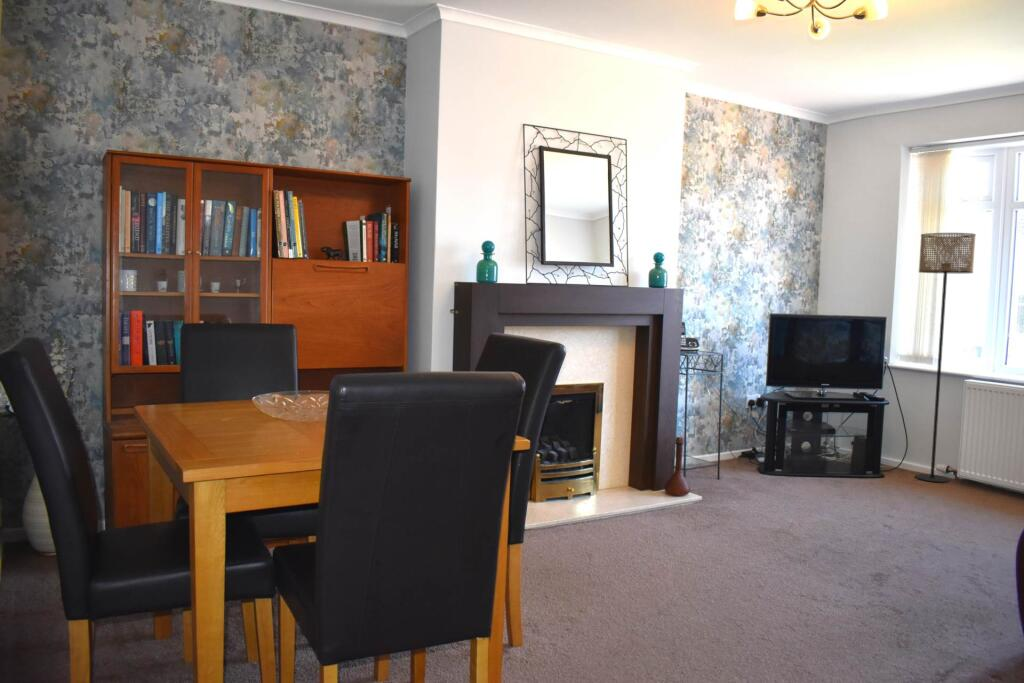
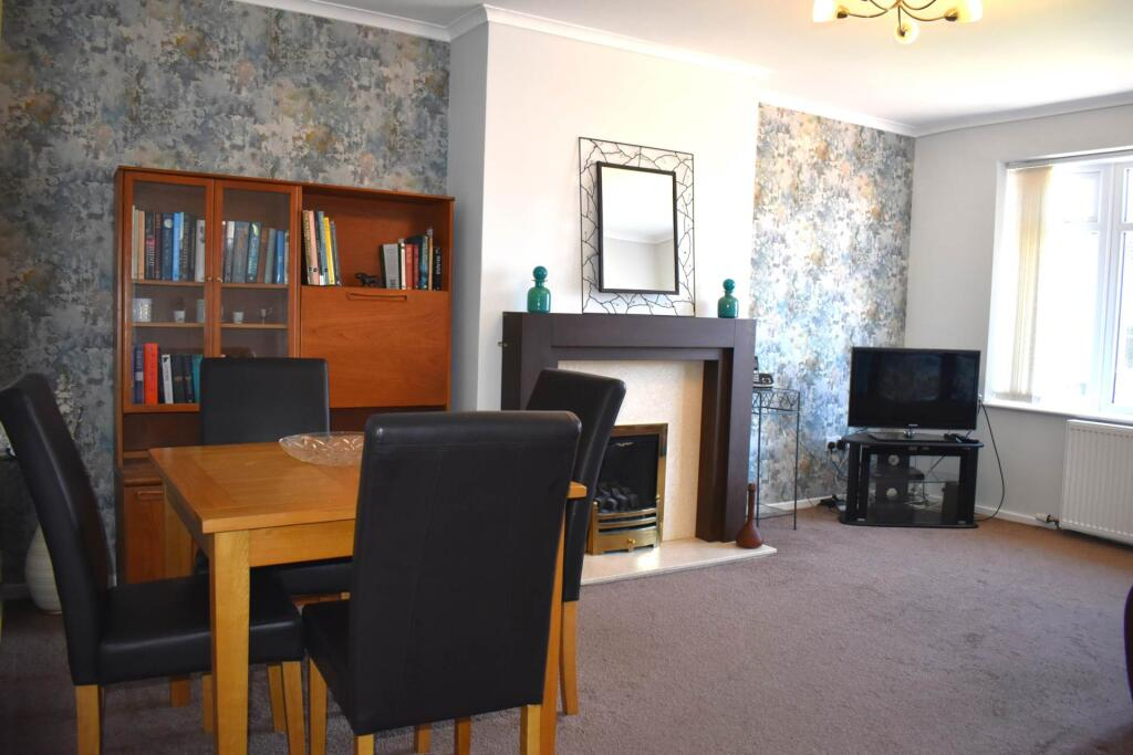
- floor lamp [914,232,977,483]
